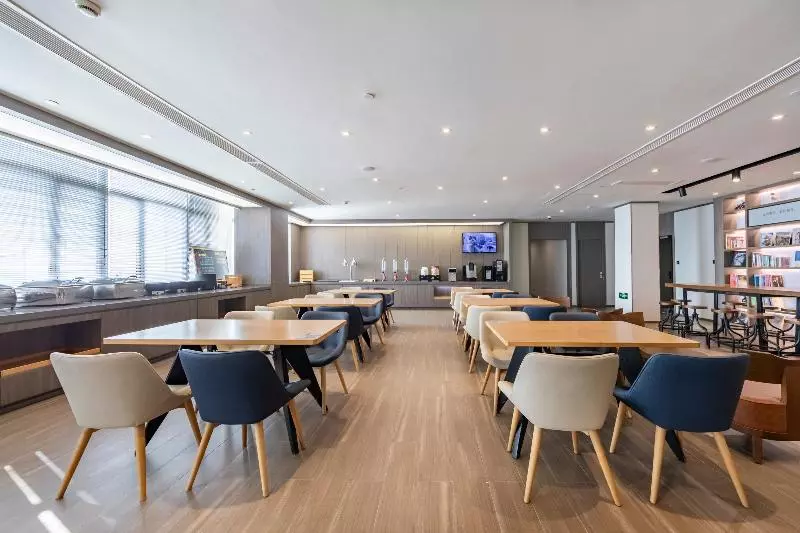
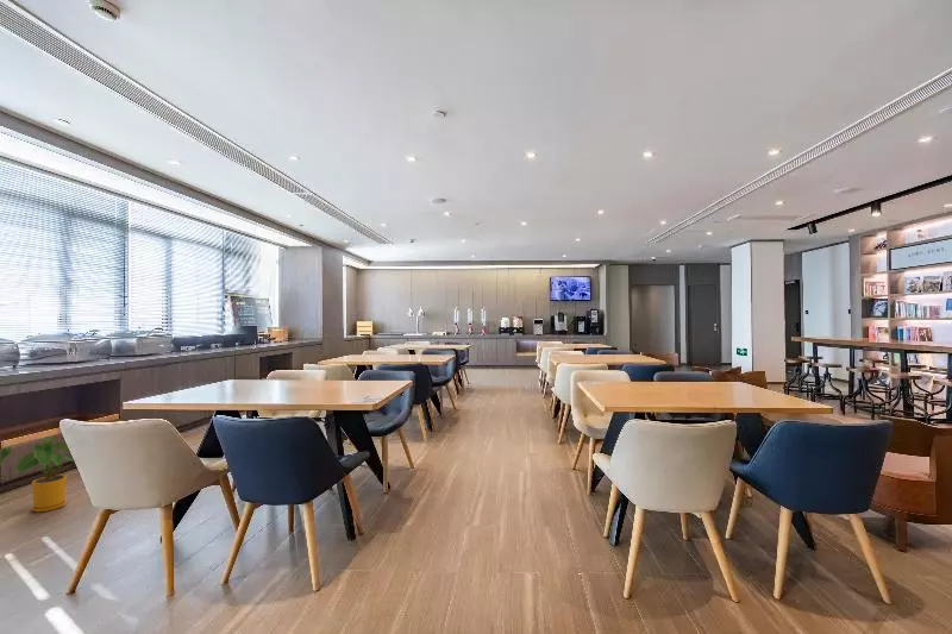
+ house plant [0,434,75,513]
